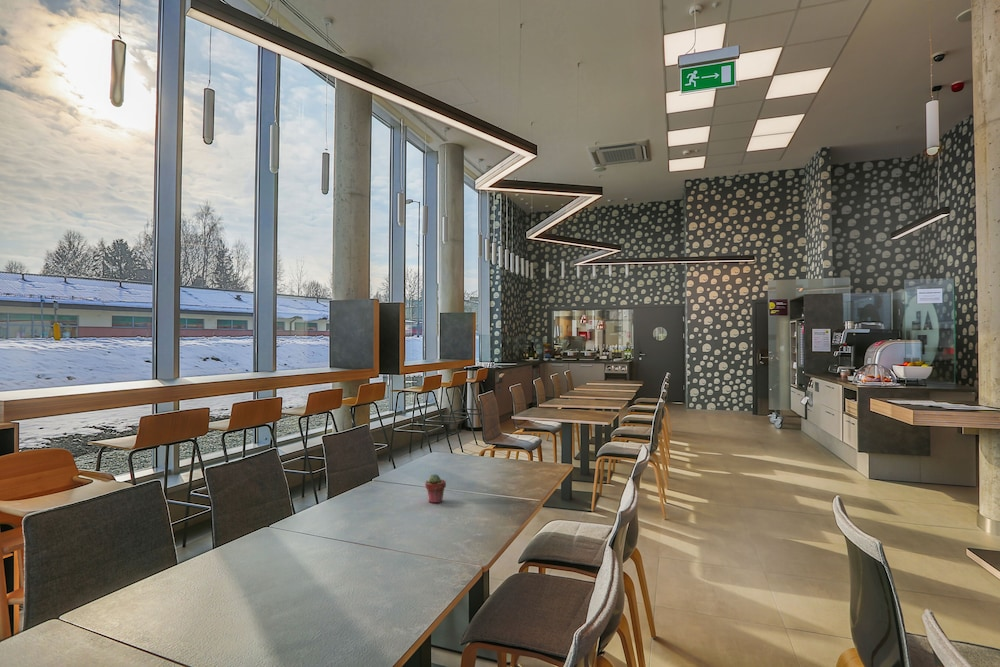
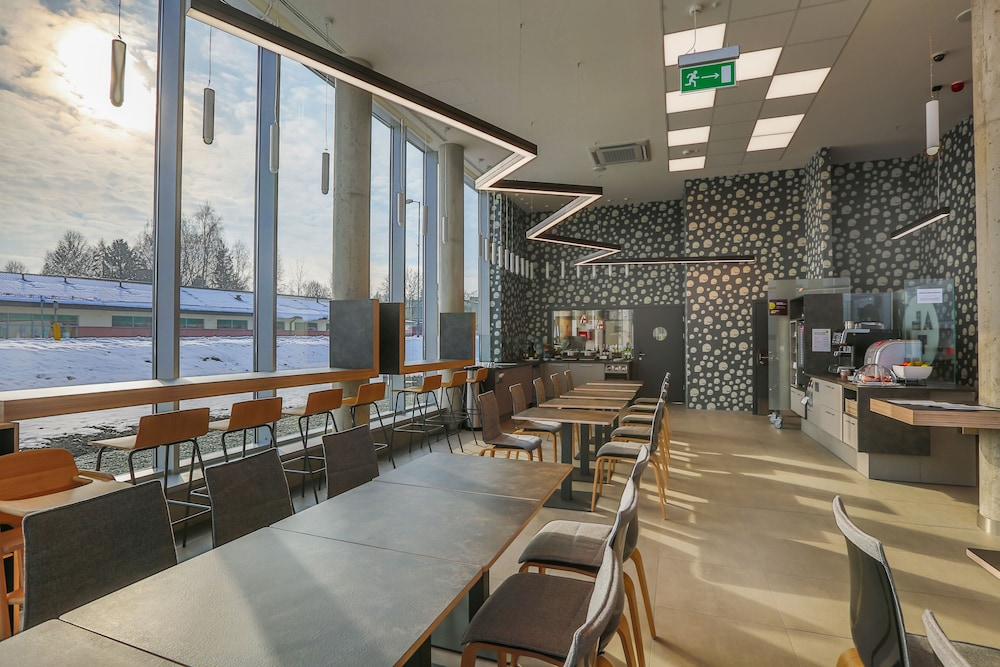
- potted succulent [424,473,447,504]
